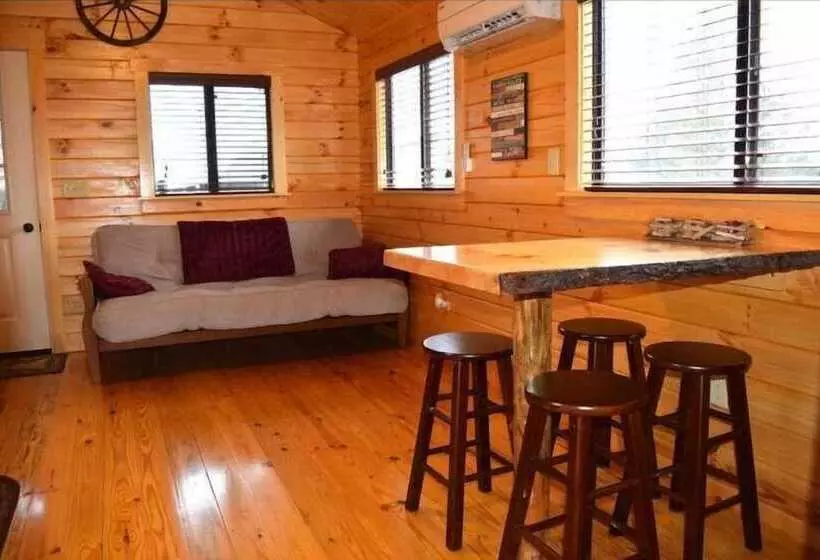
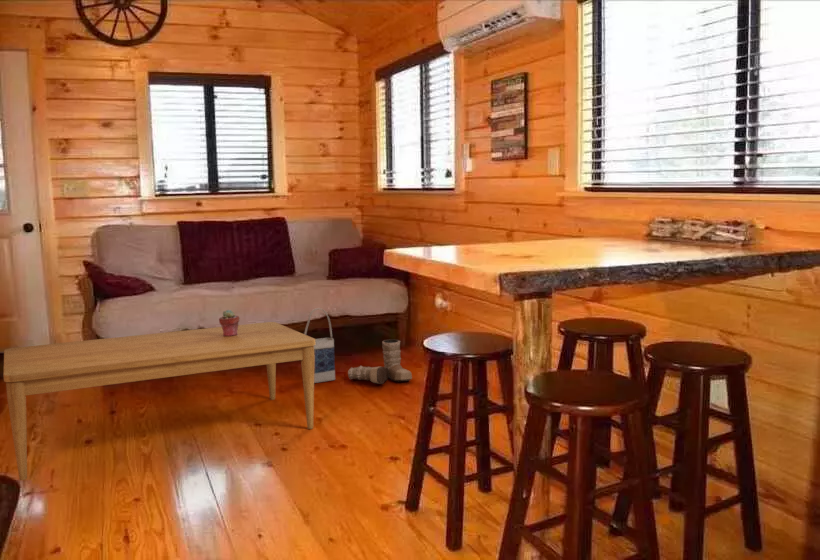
+ coffee table [3,321,316,481]
+ boots [347,338,413,385]
+ bag [303,307,336,384]
+ potted succulent [218,309,240,336]
